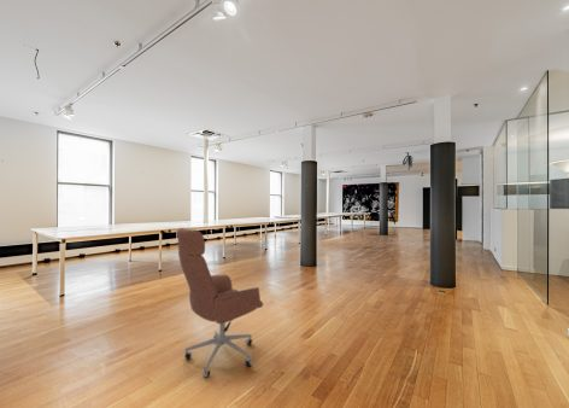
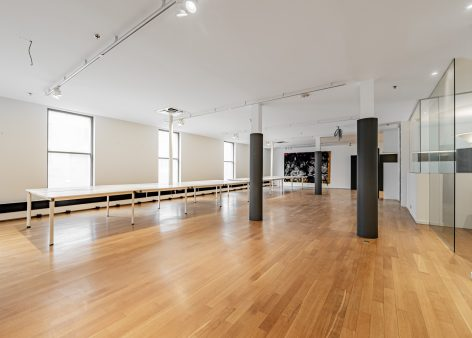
- office chair [176,227,264,379]
